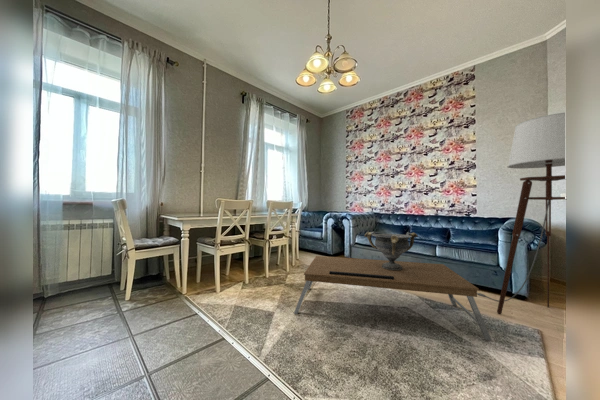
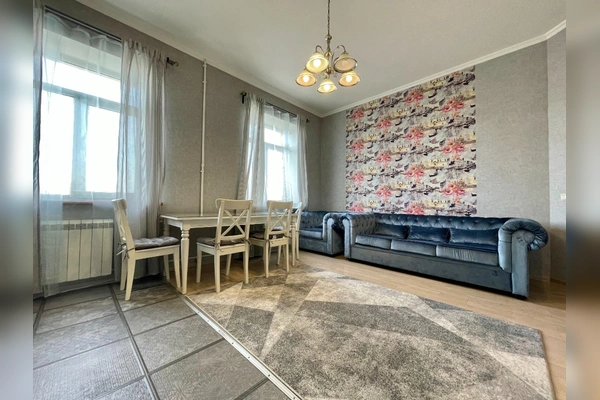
- floor lamp [477,112,566,315]
- decorative bowl [364,231,419,270]
- coffee table [293,255,492,341]
